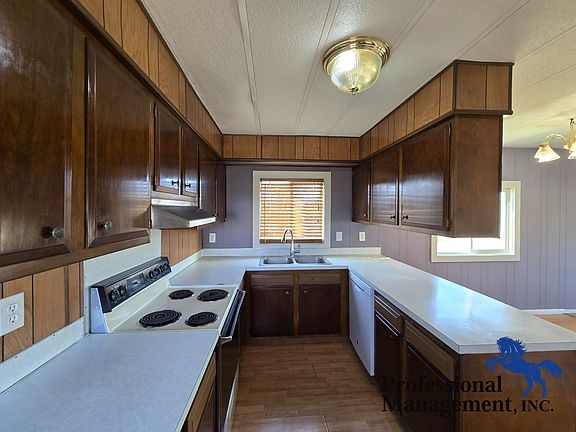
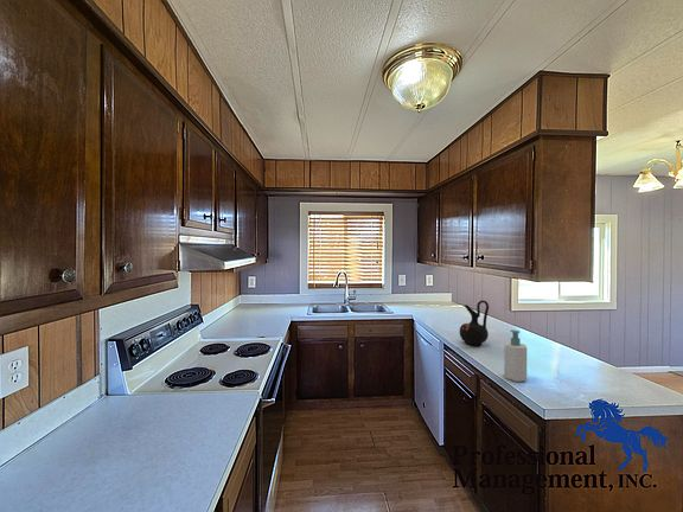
+ soap bottle [503,328,528,383]
+ ceramic jug [459,300,490,347]
